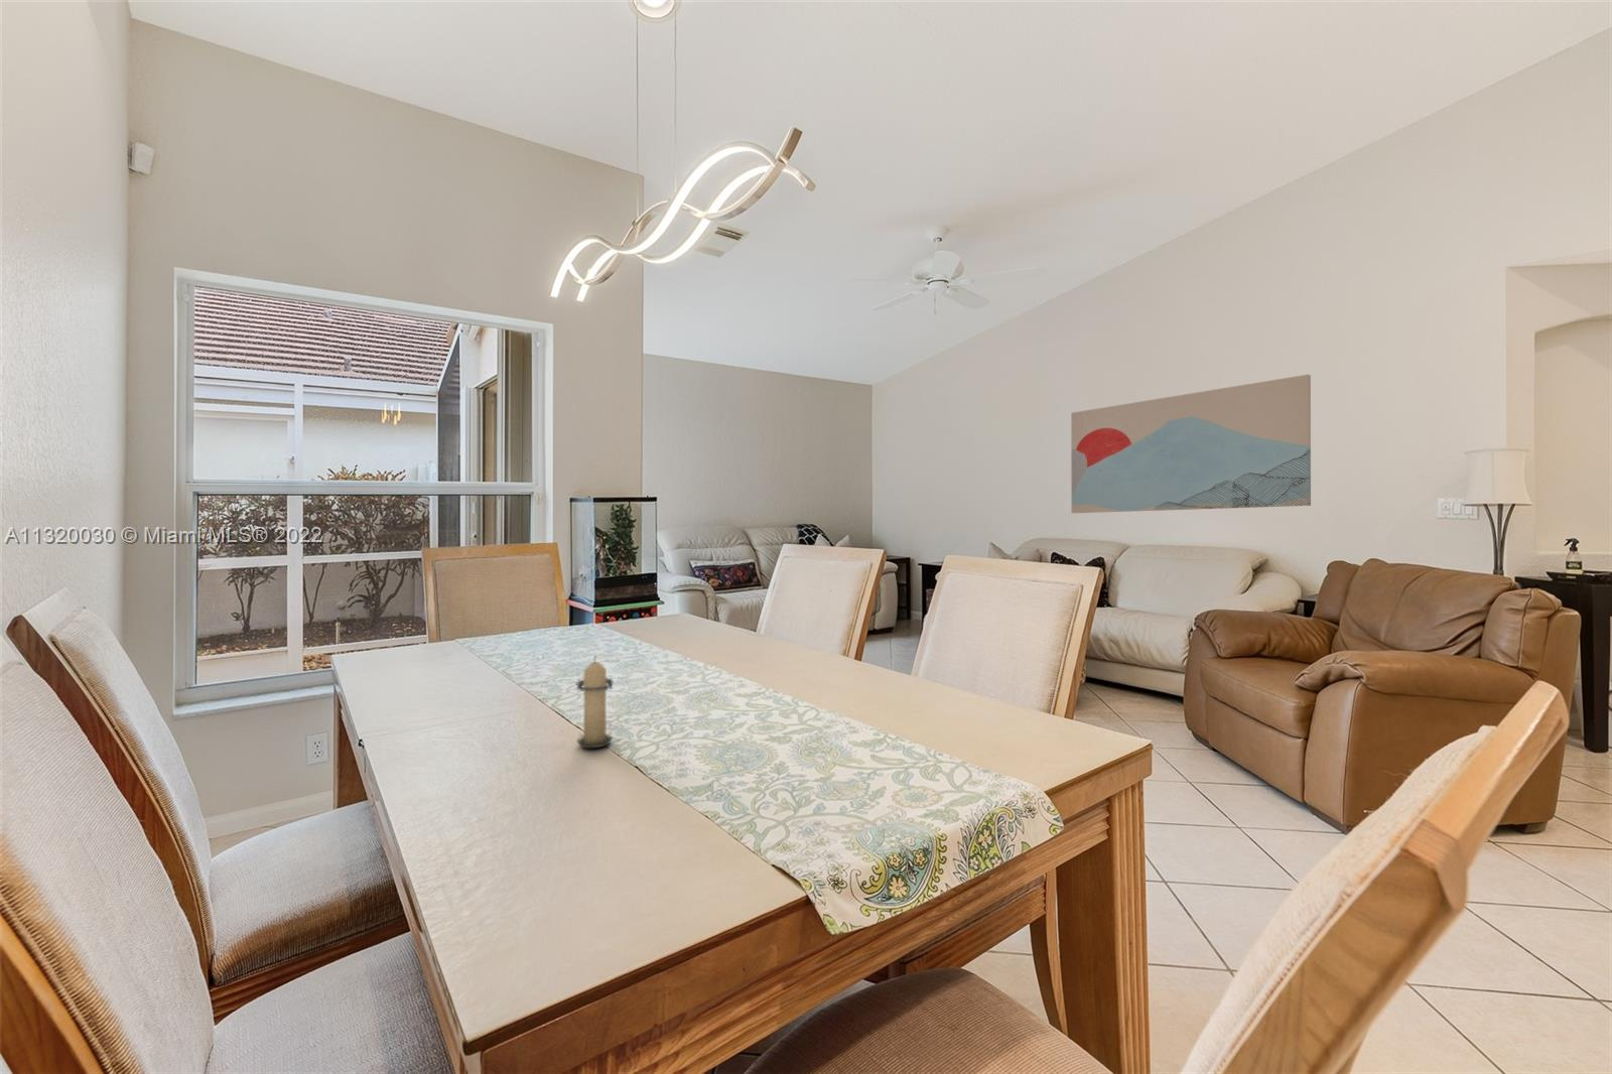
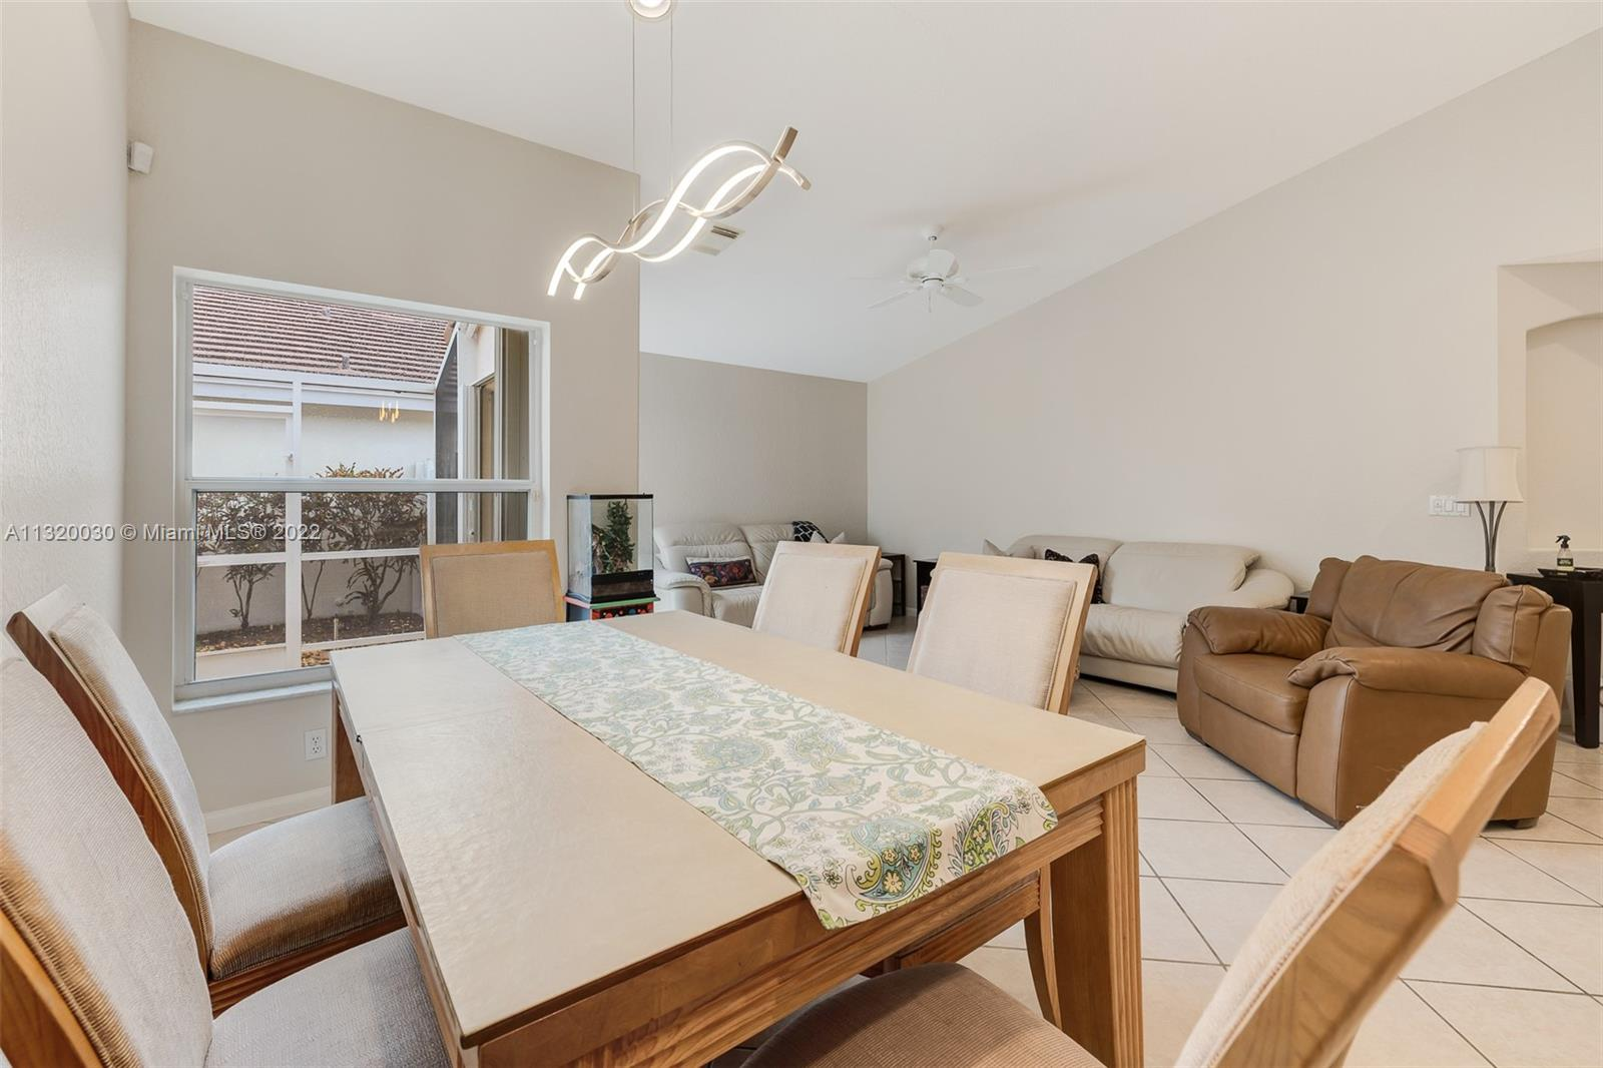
- wall art [1070,374,1311,514]
- candle [574,654,616,749]
